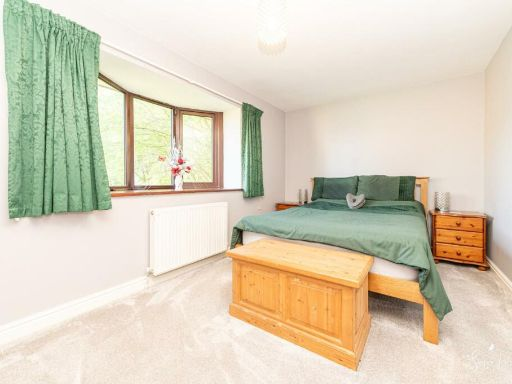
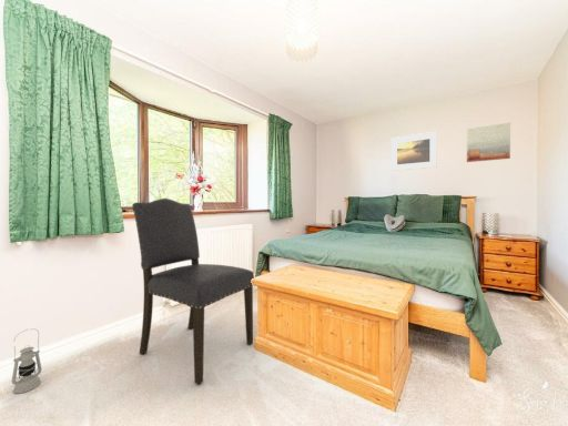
+ lantern [11,327,42,395]
+ wall art [466,122,511,163]
+ chair [131,197,255,386]
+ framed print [389,131,438,172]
